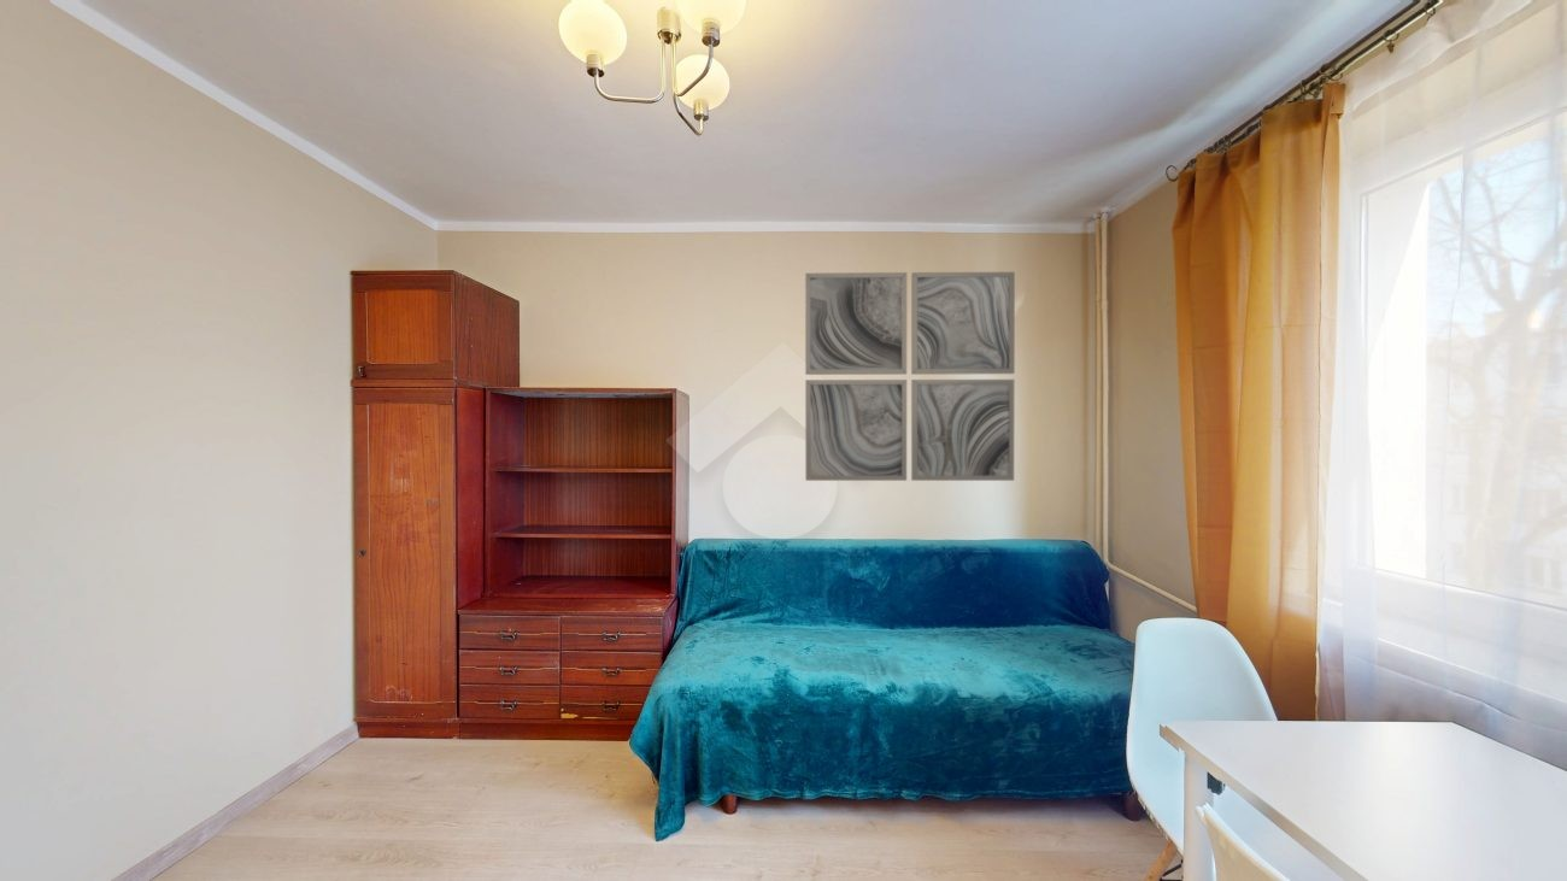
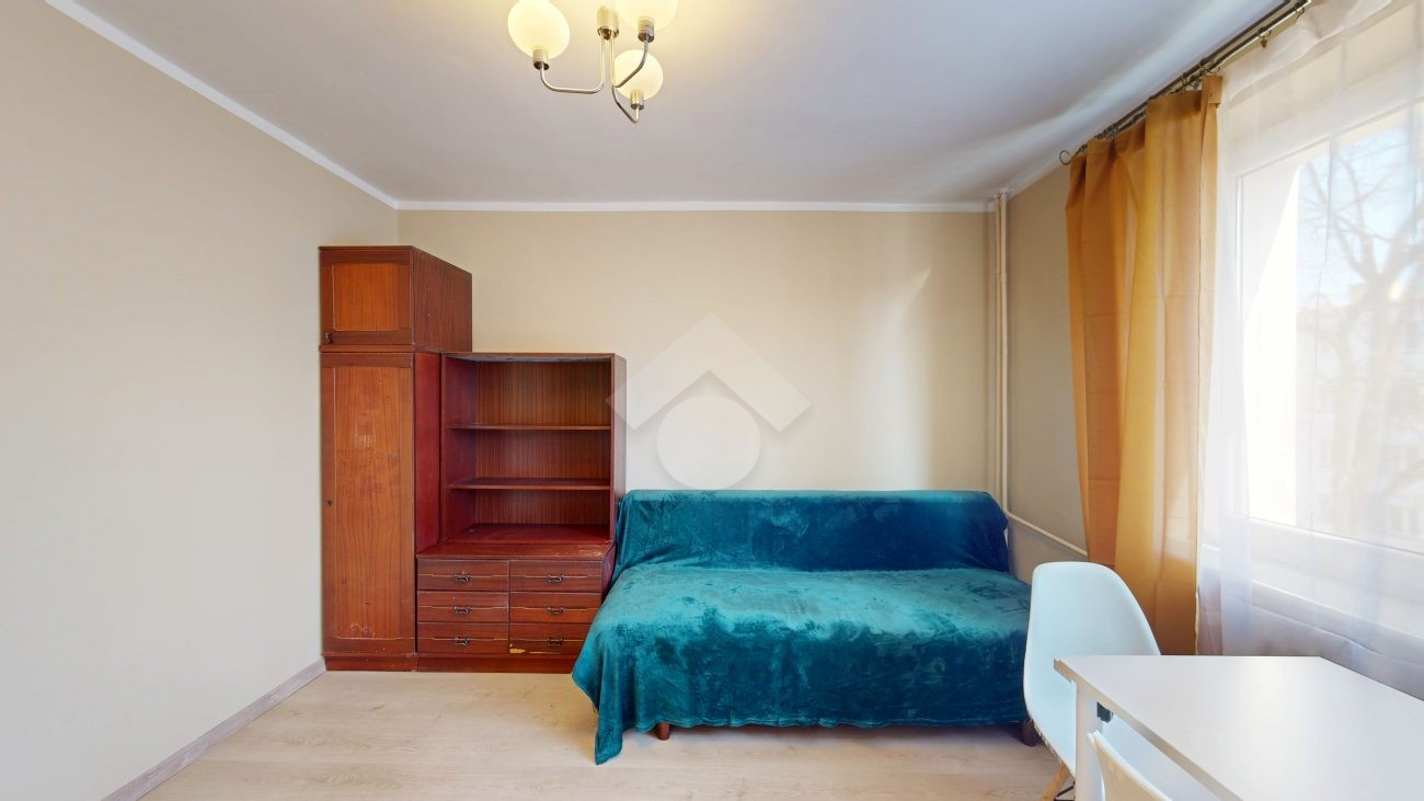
- wall art [804,271,1016,482]
